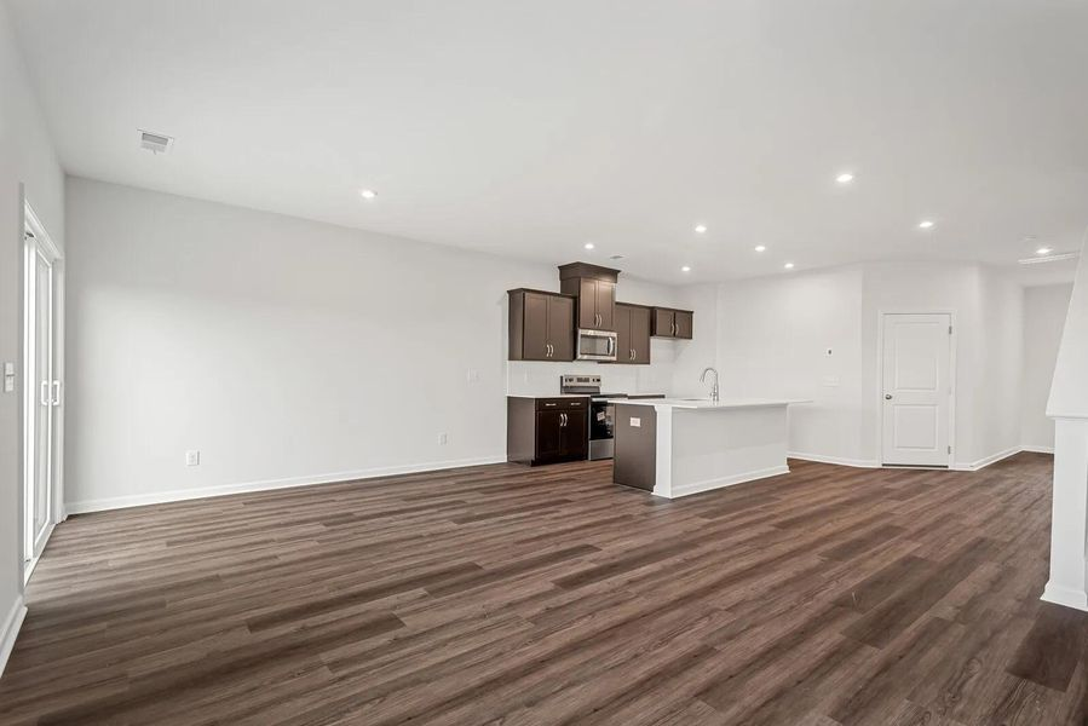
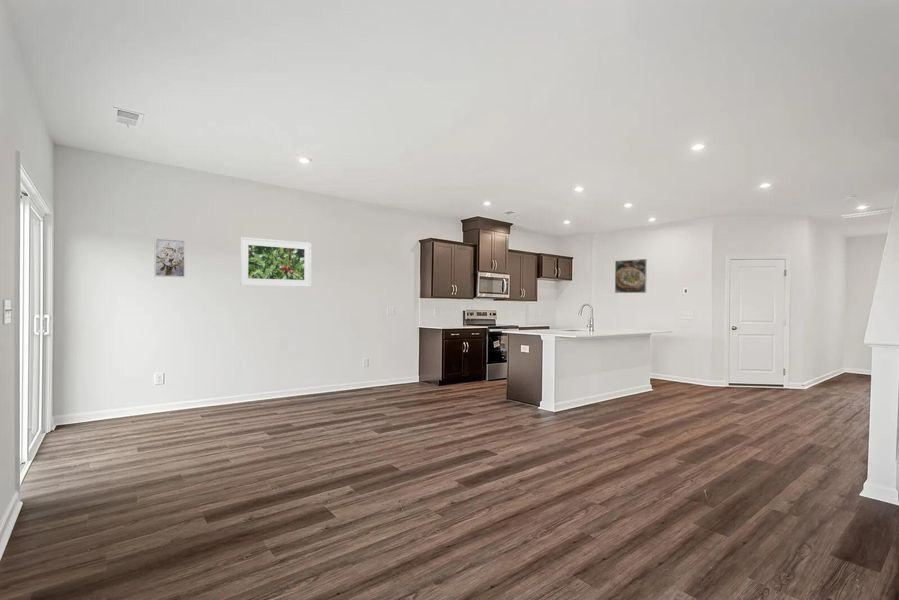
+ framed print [614,258,648,294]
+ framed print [239,236,312,288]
+ wall art [154,237,186,278]
